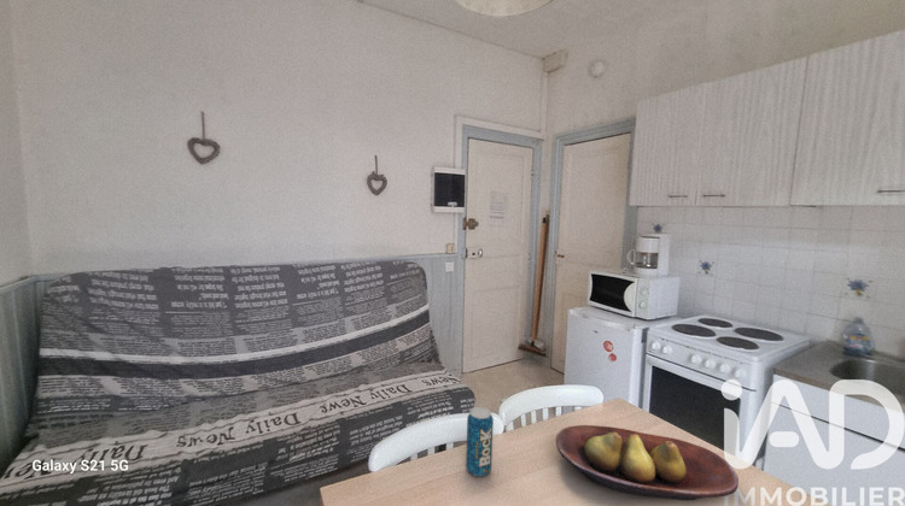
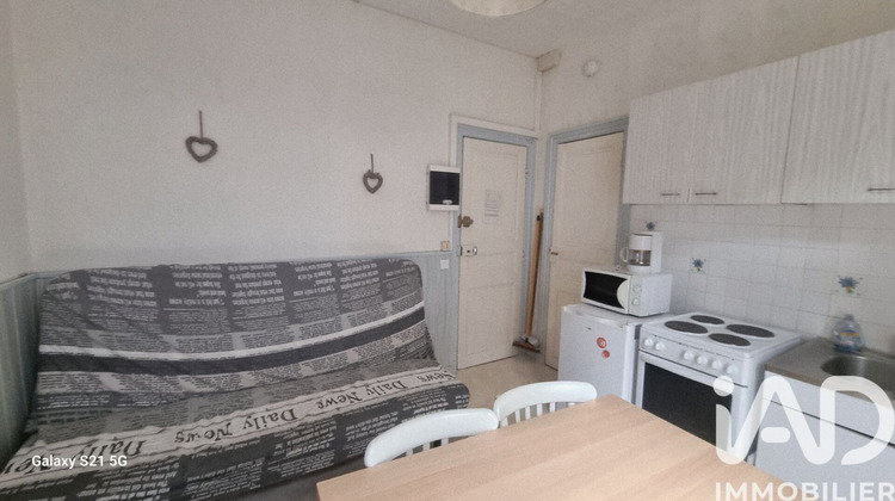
- fruit bowl [555,424,740,501]
- beverage can [465,406,495,477]
